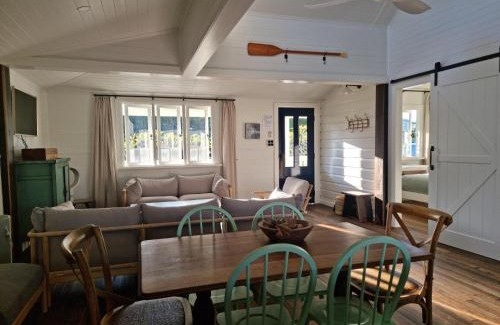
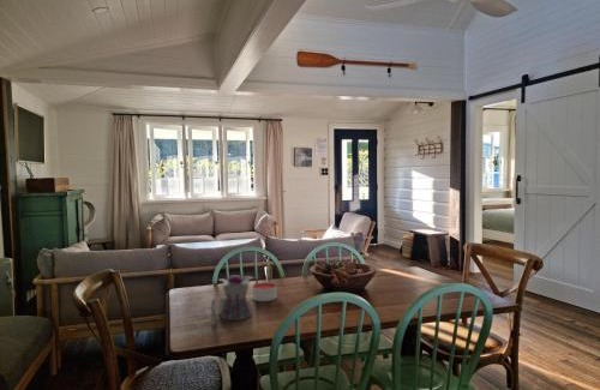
+ candle [251,281,277,302]
+ teapot [210,274,254,325]
